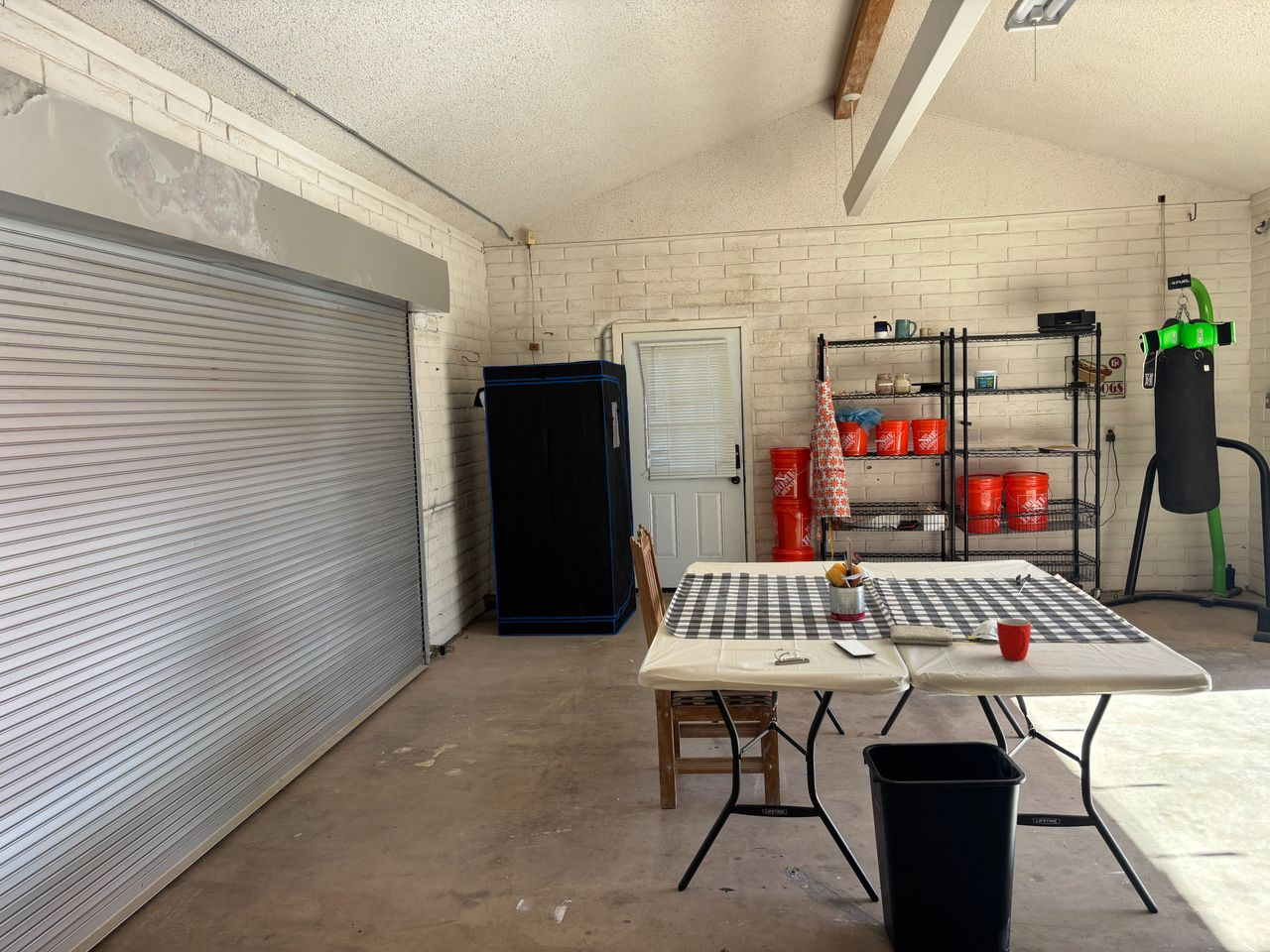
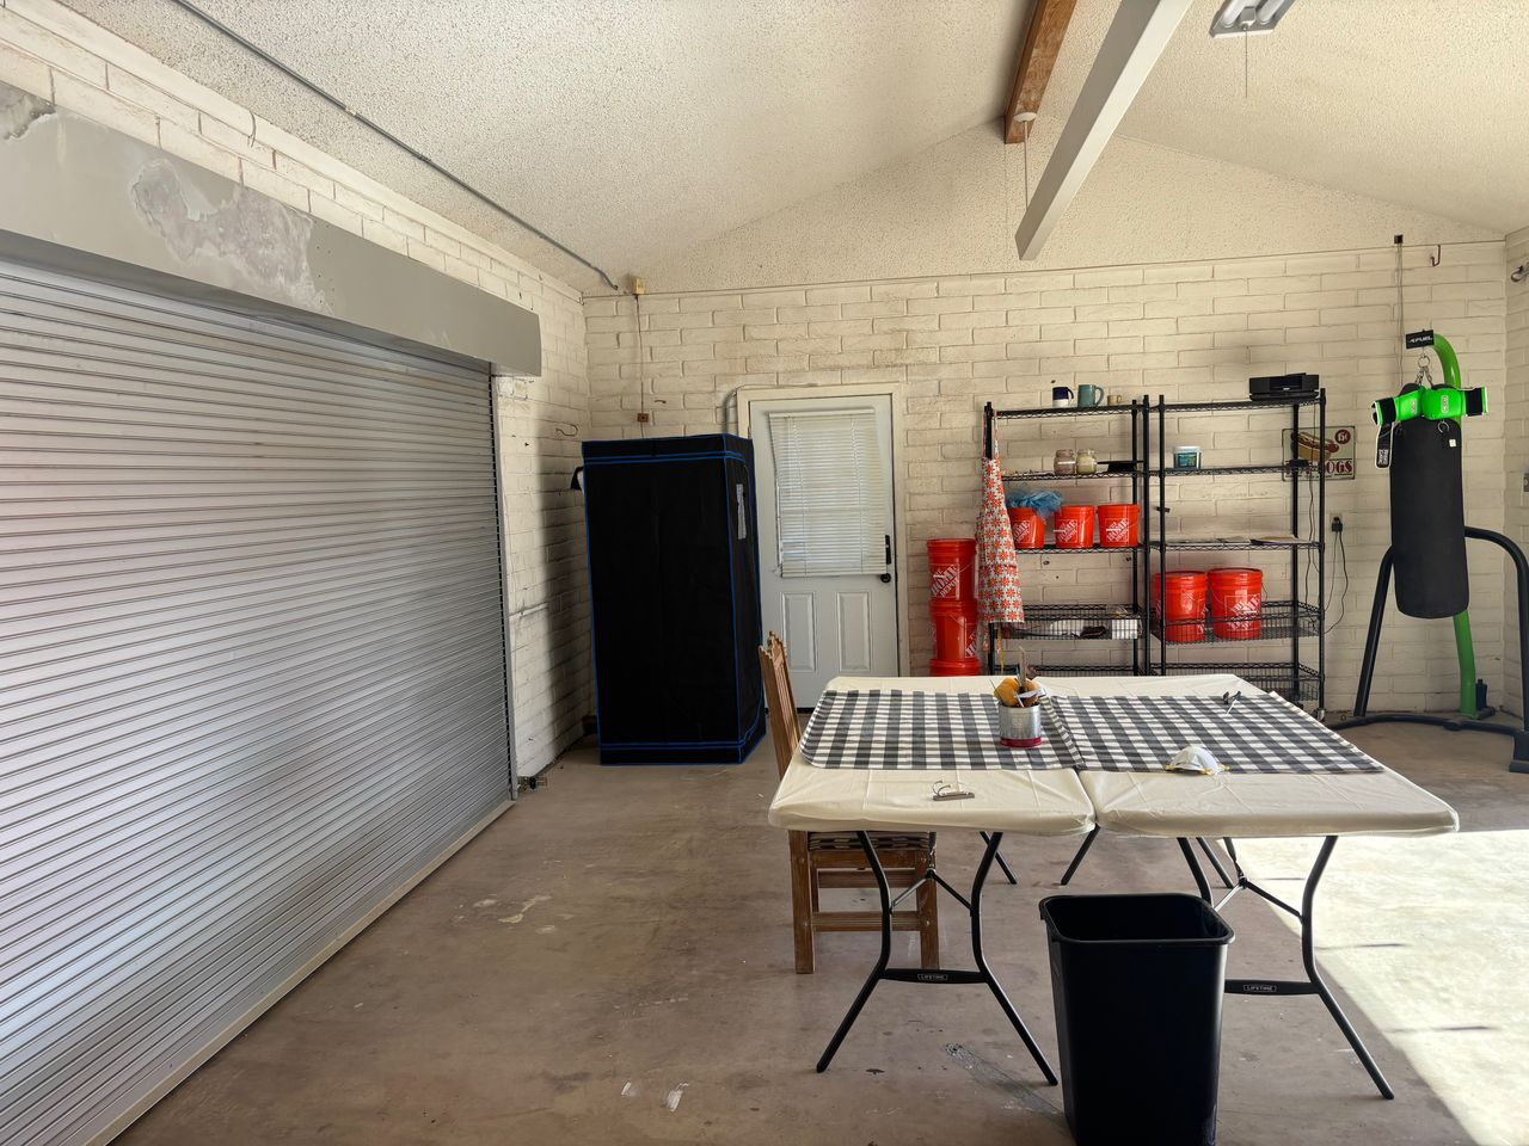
- washcloth [888,625,955,646]
- mug [996,618,1032,661]
- smartphone [833,639,877,657]
